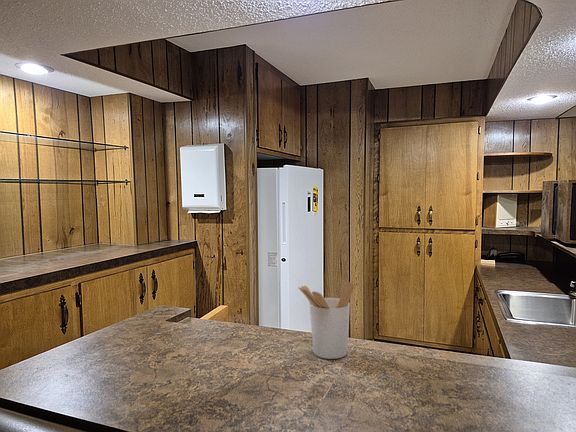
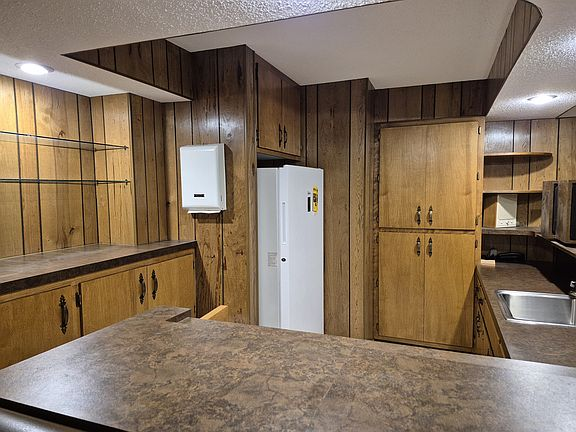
- utensil holder [297,281,355,360]
